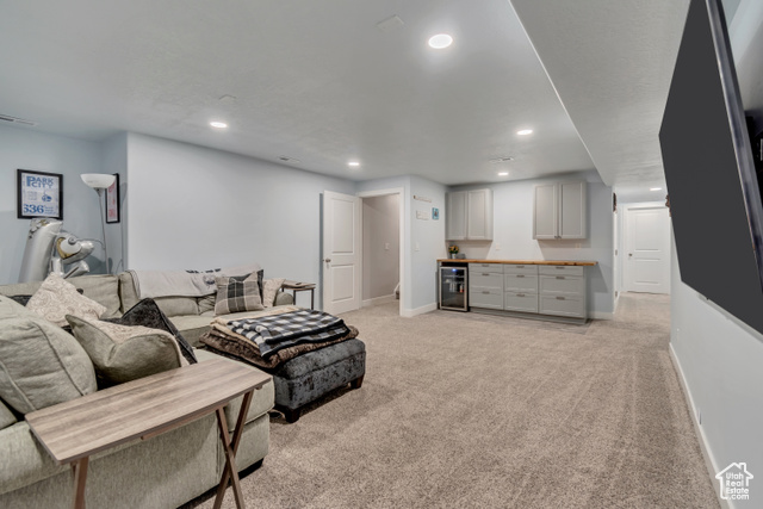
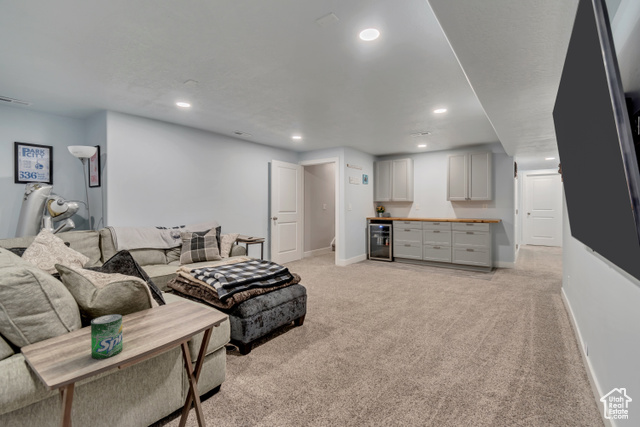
+ beverage can [90,313,124,360]
